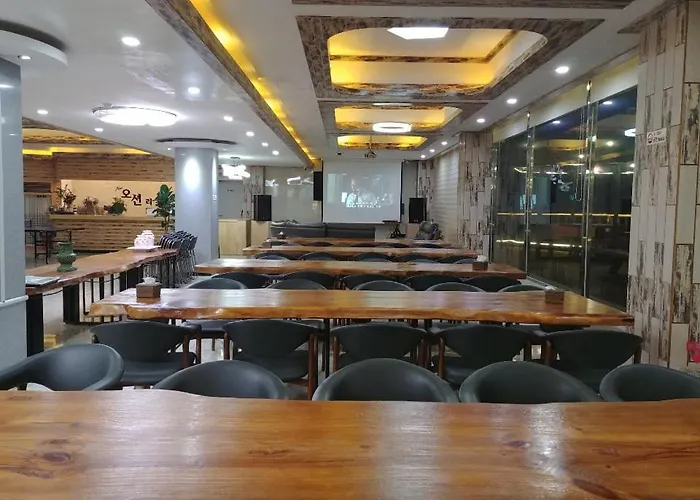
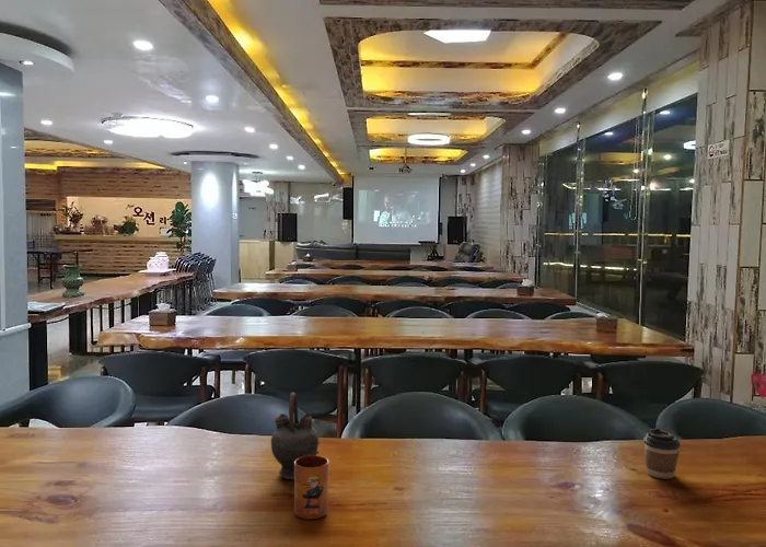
+ teapot [270,392,321,480]
+ coffee cup [642,427,682,480]
+ mug [293,455,329,521]
